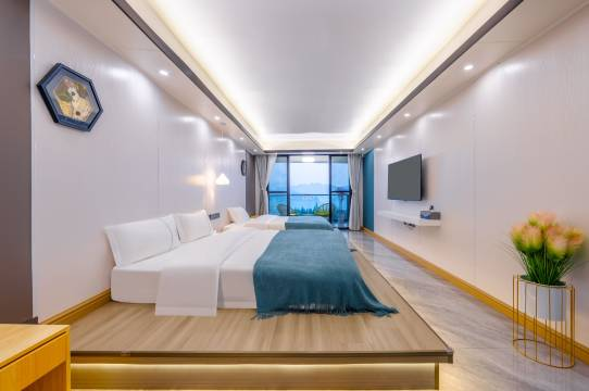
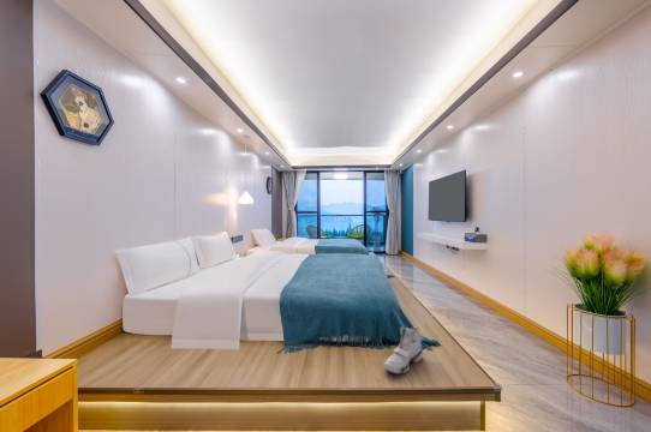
+ sneaker [383,325,424,374]
